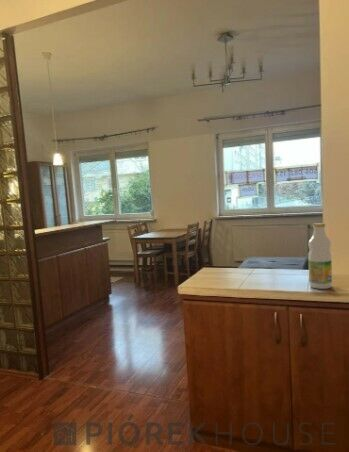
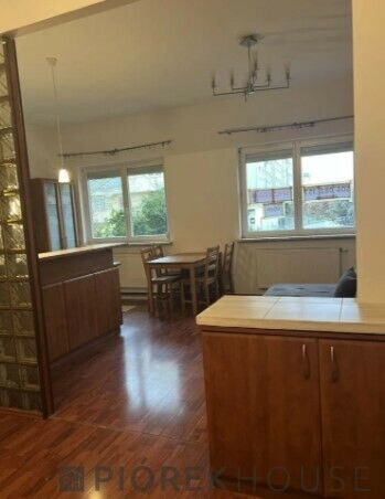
- bottle [307,222,333,290]
